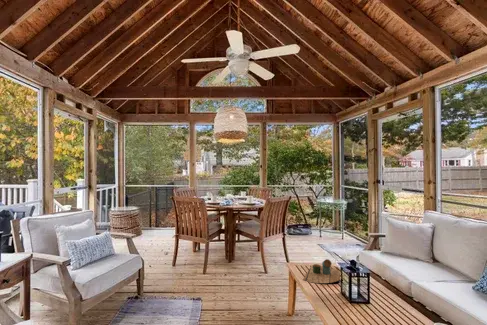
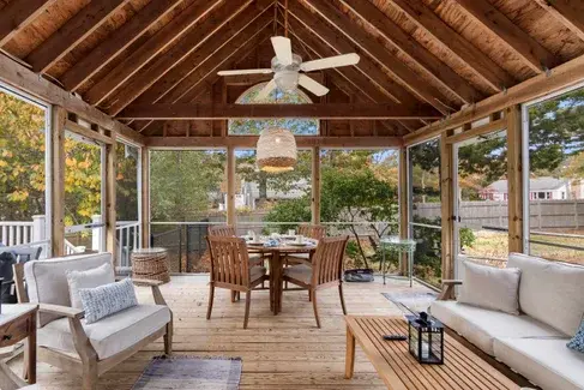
- decorative tray [302,258,341,284]
